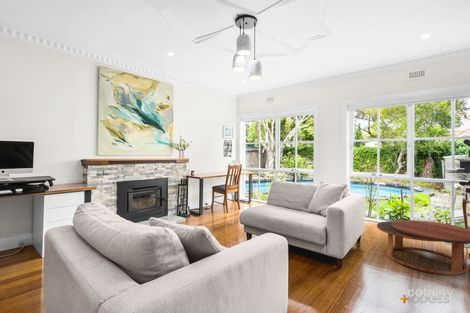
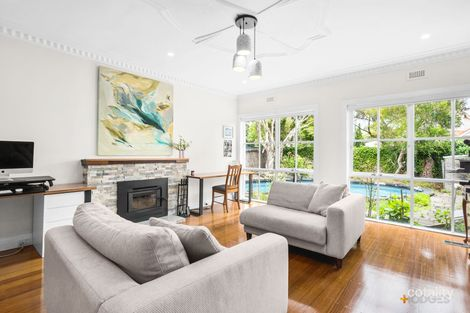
- coffee table [376,219,470,276]
